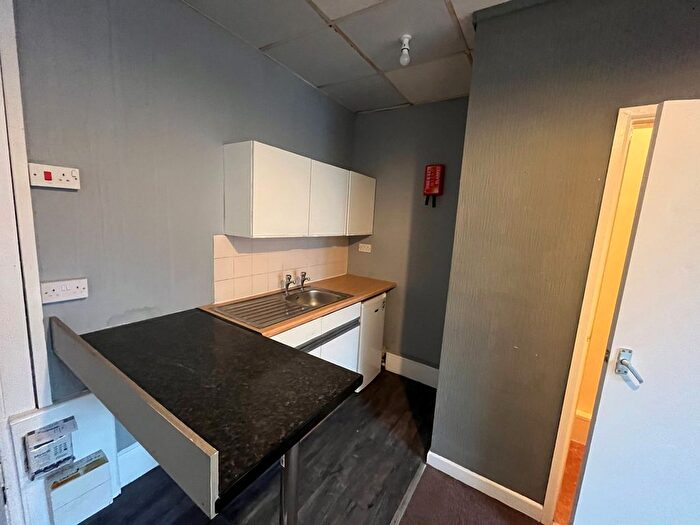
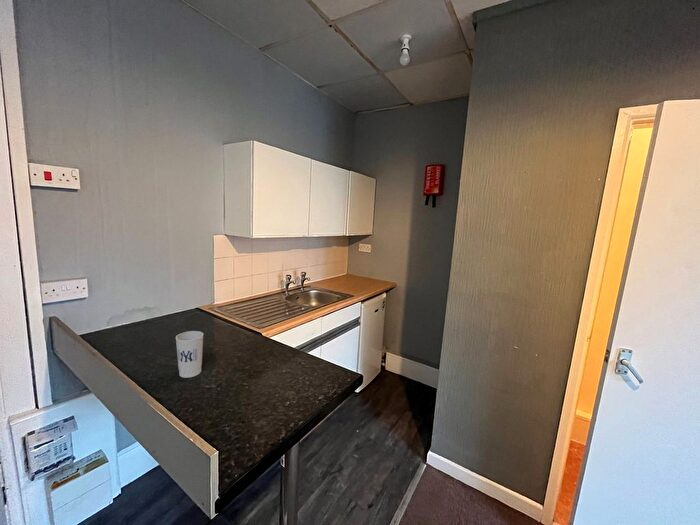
+ cup [175,330,204,379]
